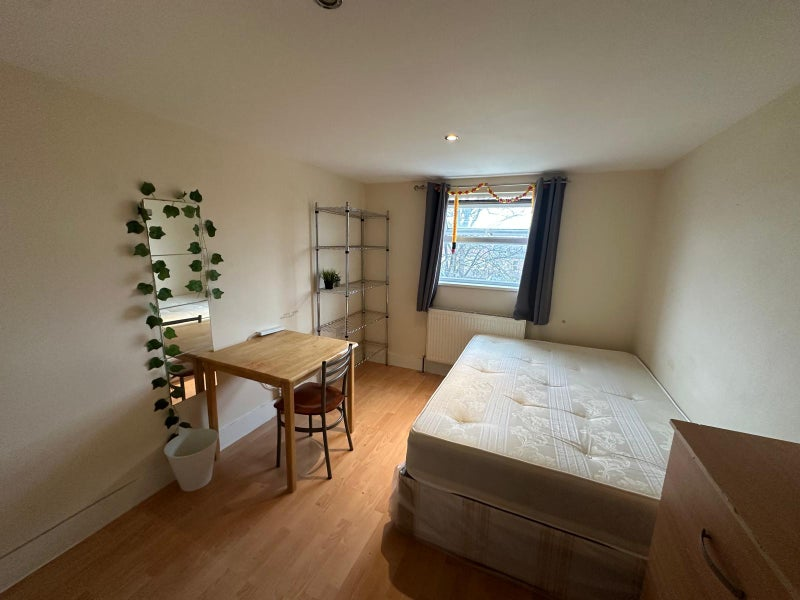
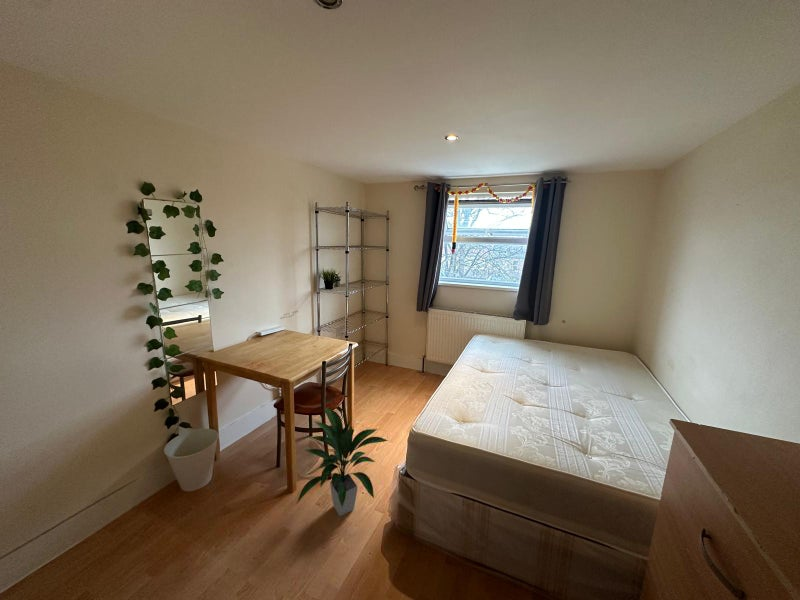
+ indoor plant [295,407,389,517]
